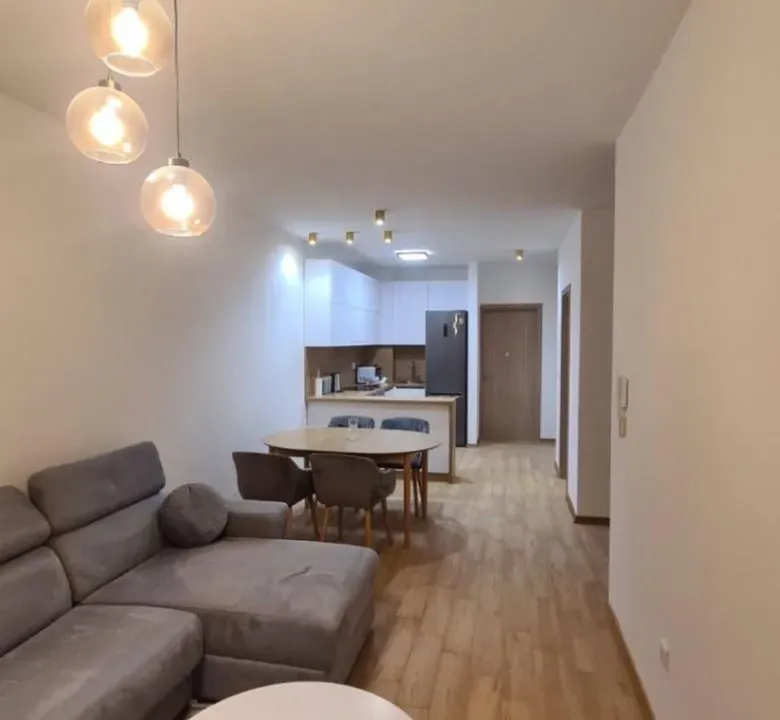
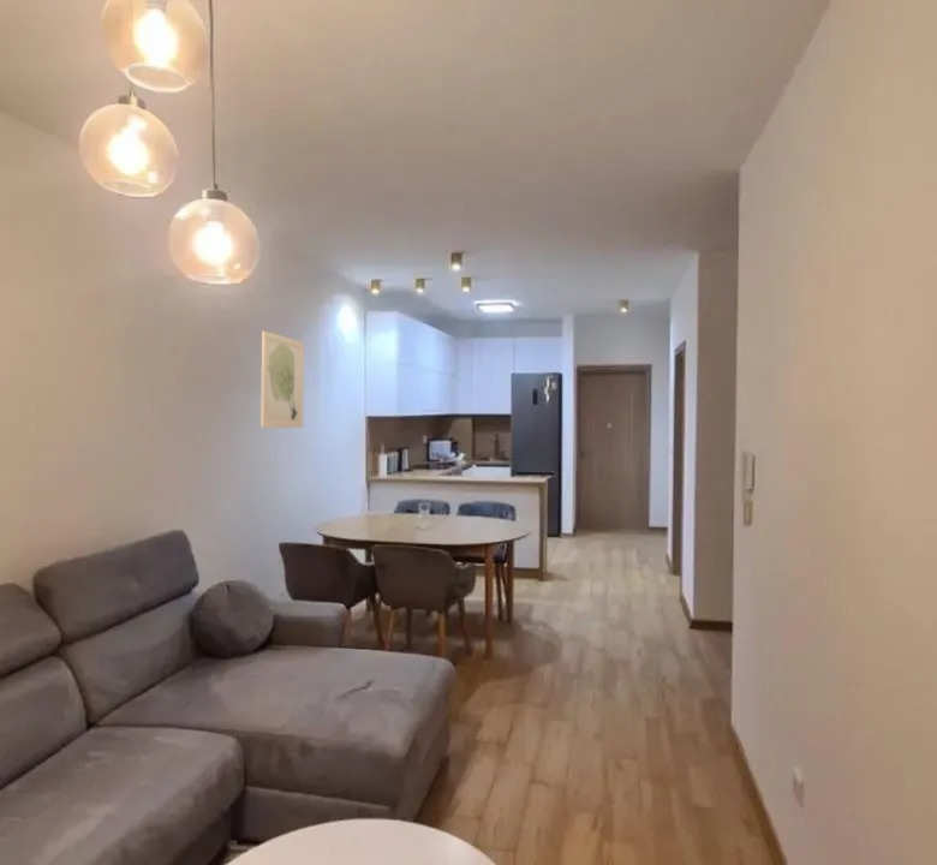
+ wall art [259,329,305,429]
